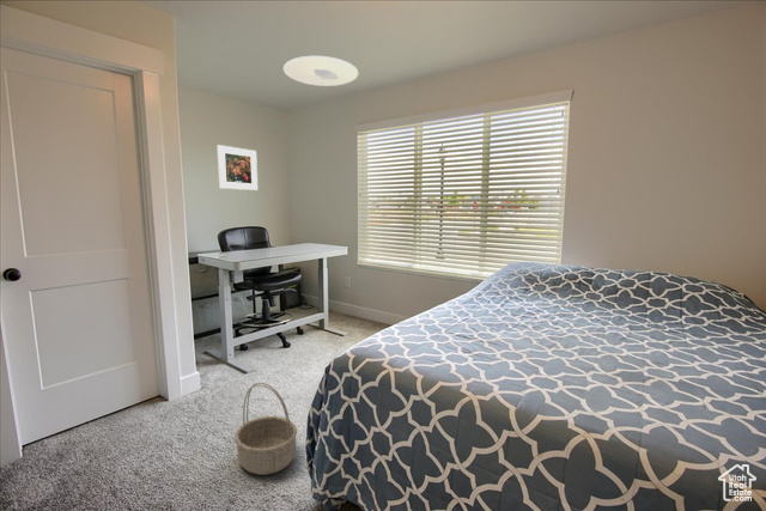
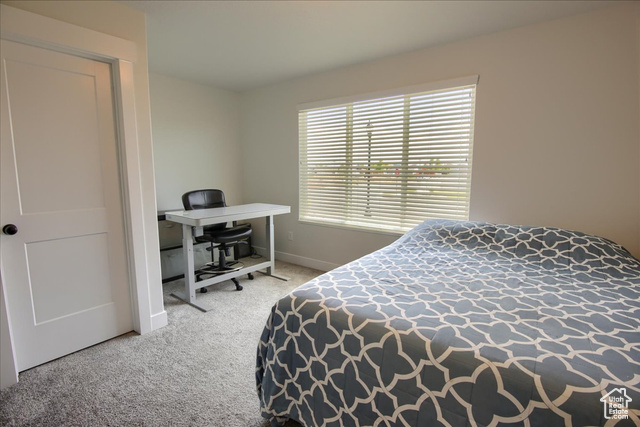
- basket [233,382,298,476]
- ceiling light [282,55,359,87]
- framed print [217,144,259,191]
